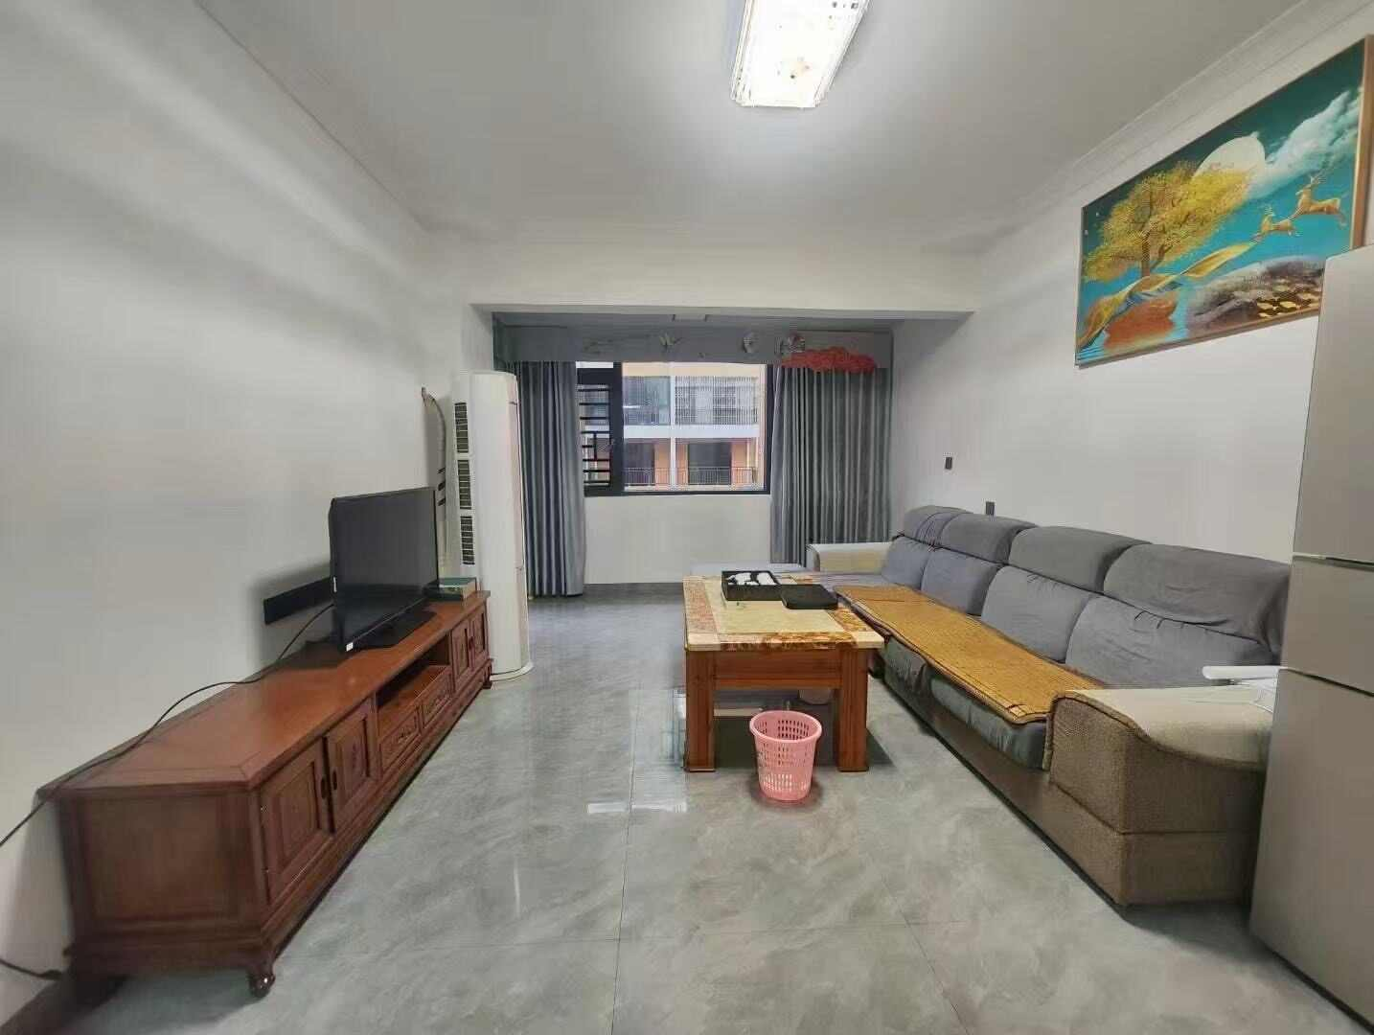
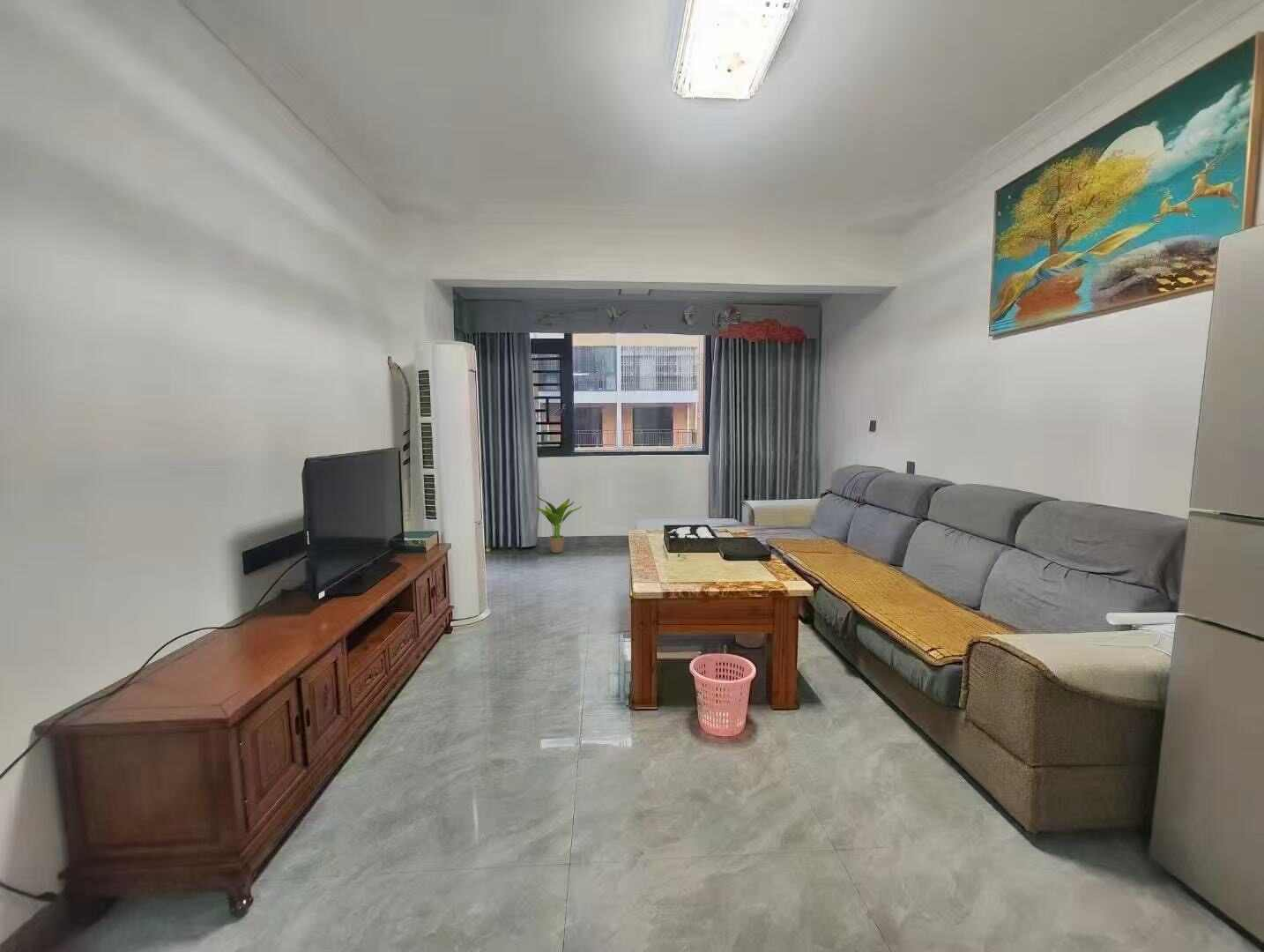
+ potted plant [532,495,583,554]
